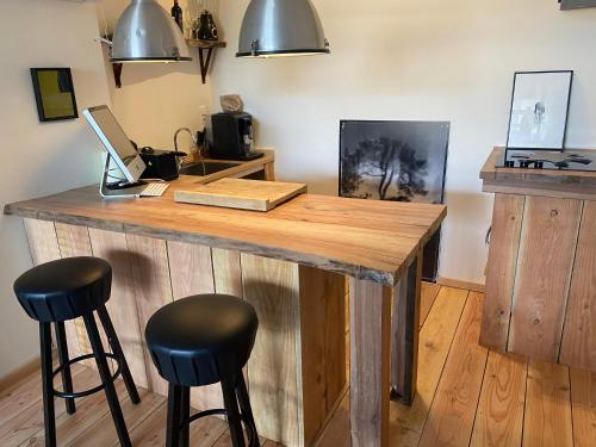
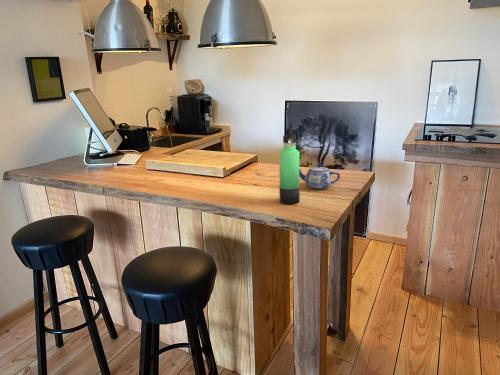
+ teapot [299,163,341,189]
+ thermos bottle [278,127,301,205]
